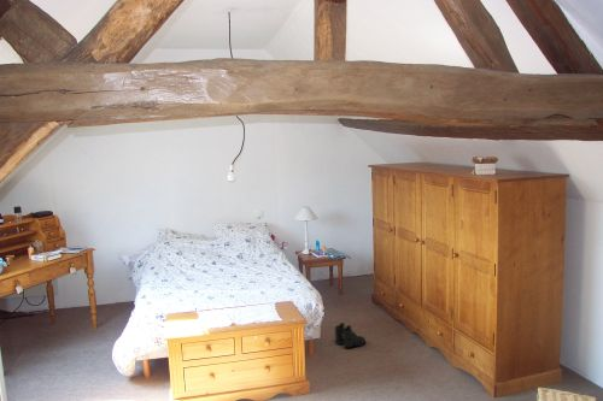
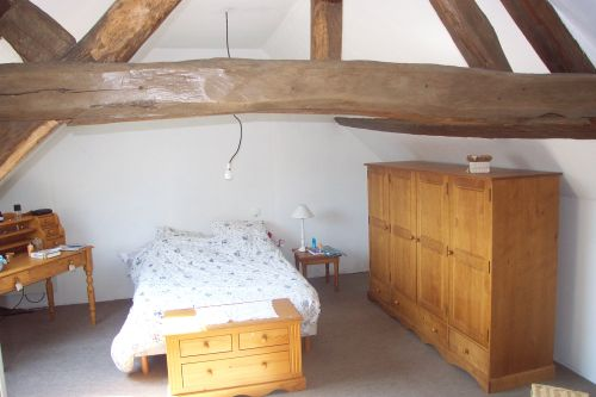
- boots [333,322,367,349]
